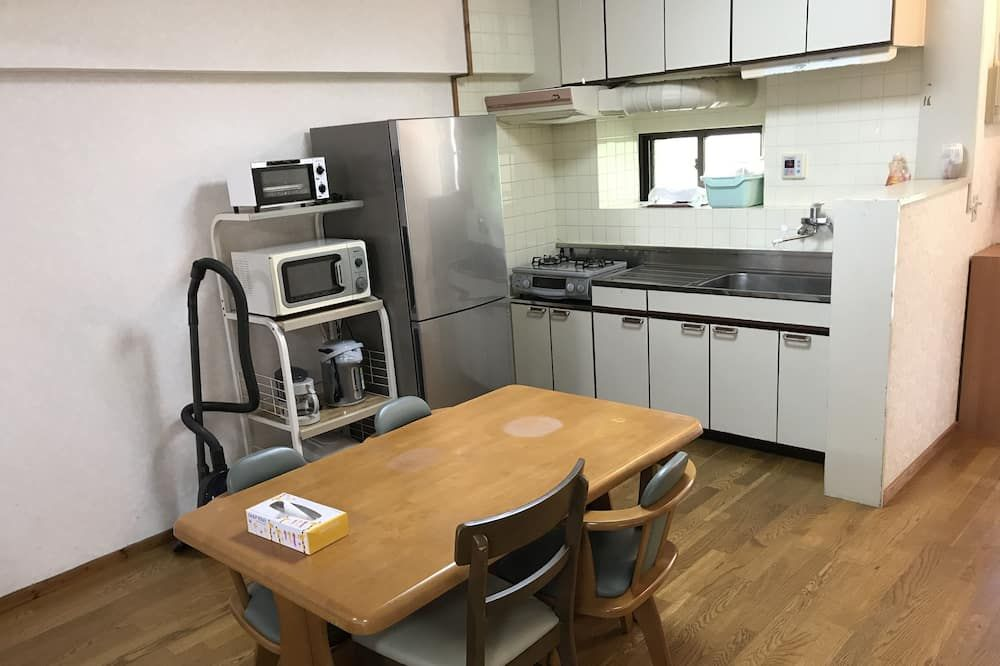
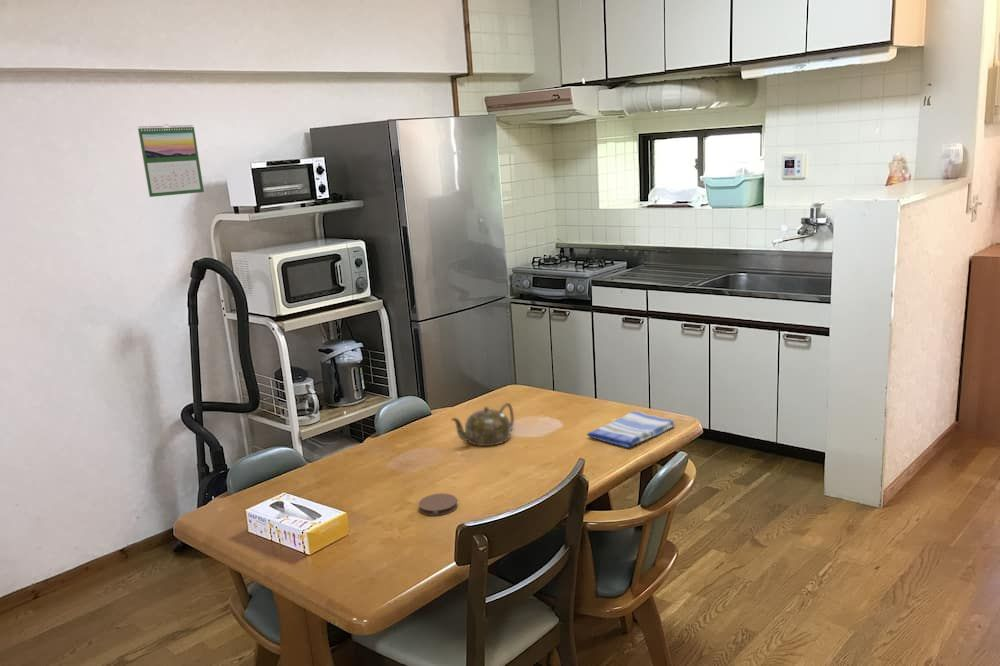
+ calendar [137,123,205,198]
+ teapot [450,402,515,447]
+ coaster [418,492,459,517]
+ dish towel [586,410,676,449]
